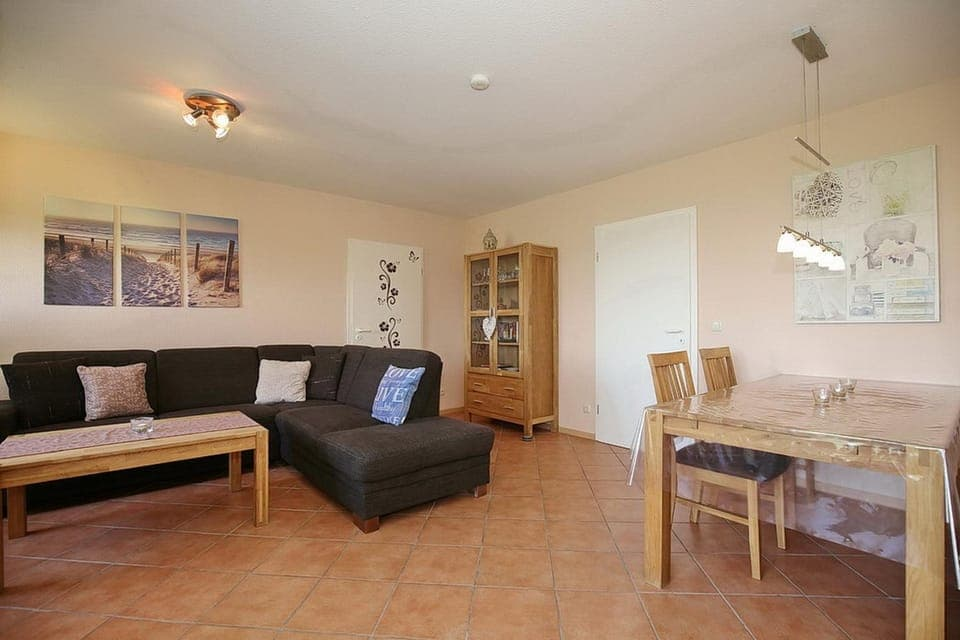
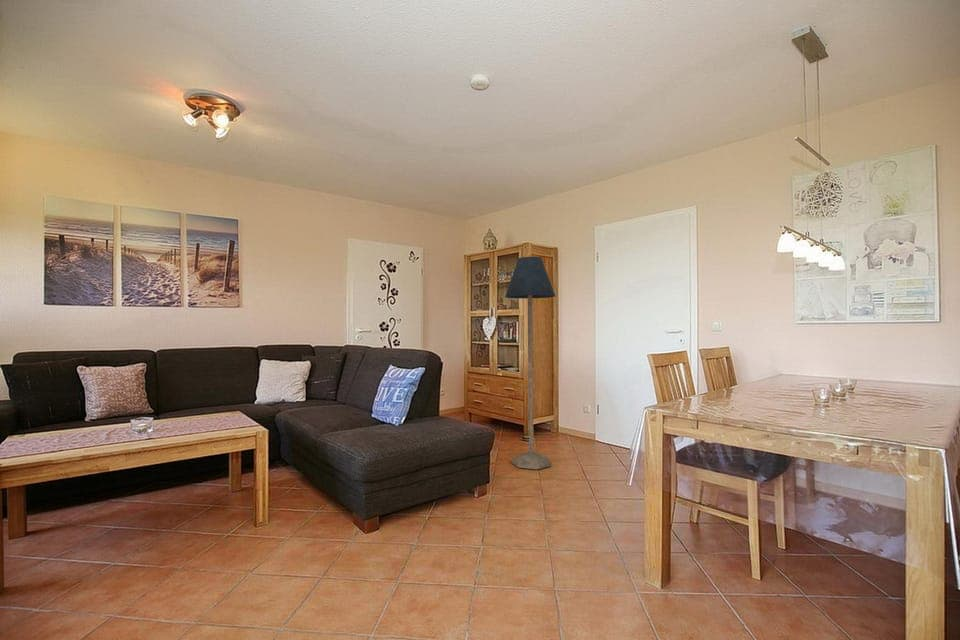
+ floor lamp [504,256,556,470]
